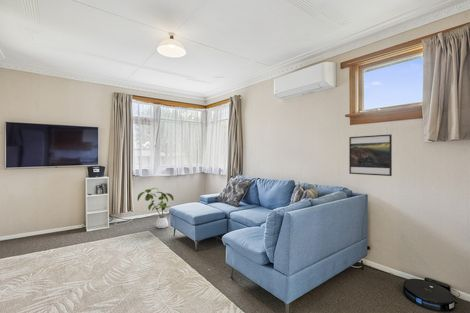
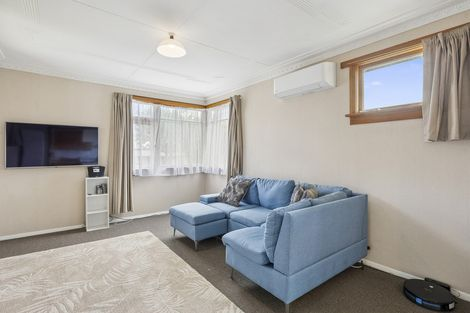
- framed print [348,133,393,177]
- house plant [137,187,175,229]
